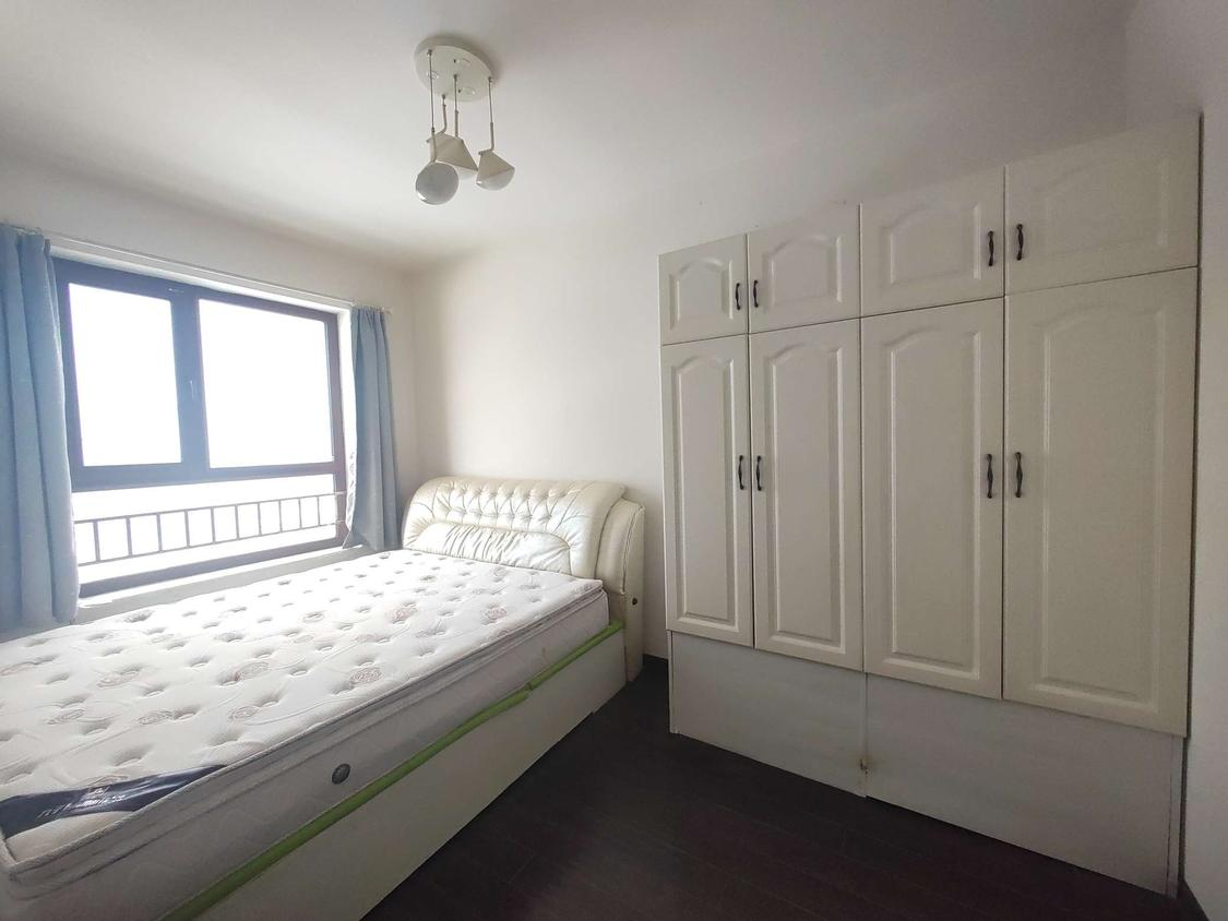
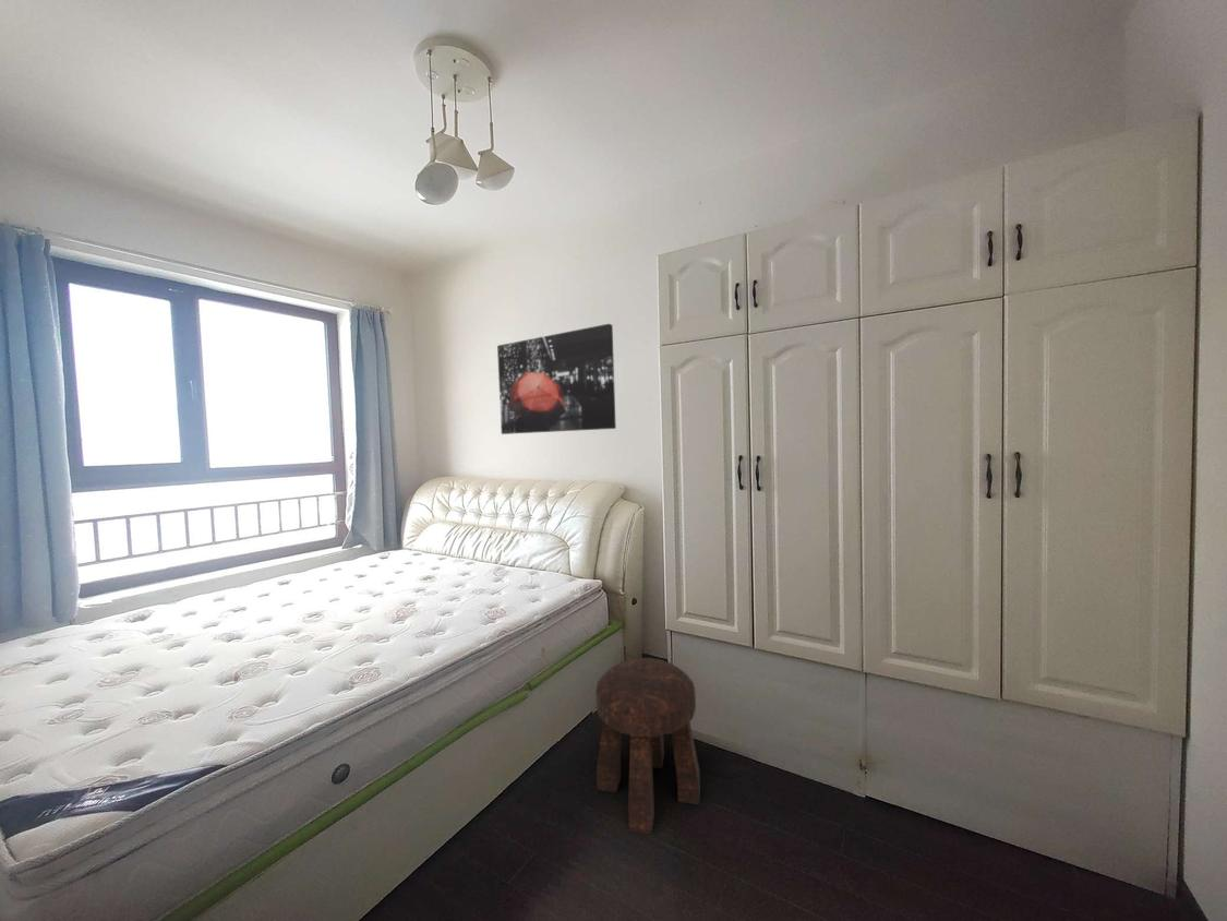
+ stool [594,657,701,836]
+ wall art [496,323,617,435]
